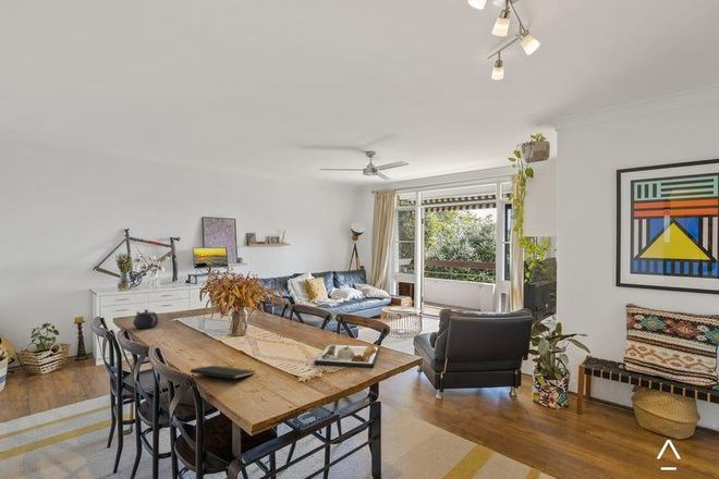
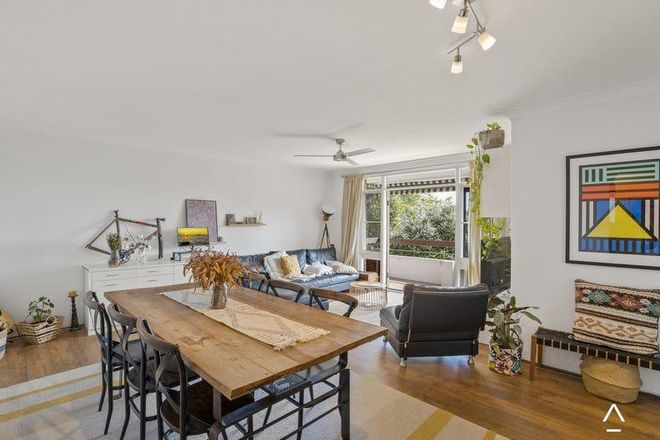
- notepad [190,365,256,388]
- teapot [132,309,160,330]
- dinner plate [314,343,381,369]
